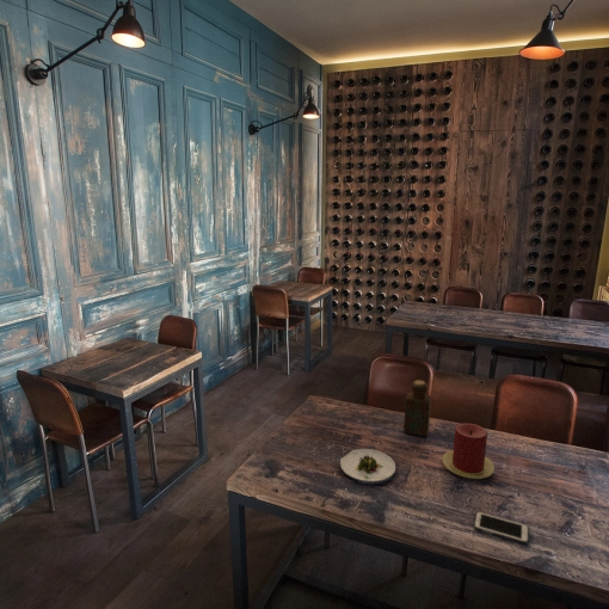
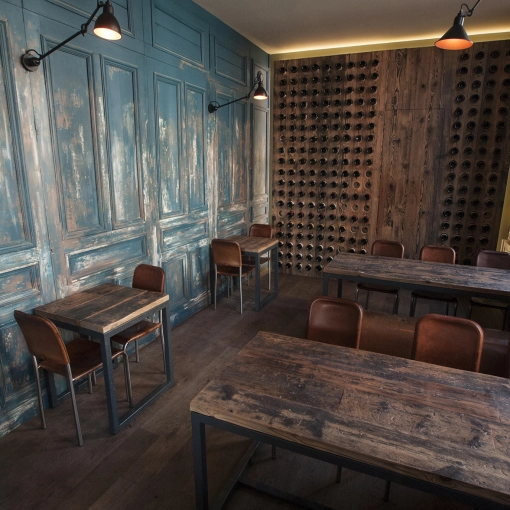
- bottle [402,379,432,437]
- candle [441,423,496,480]
- salad plate [339,448,396,486]
- cell phone [473,510,530,545]
